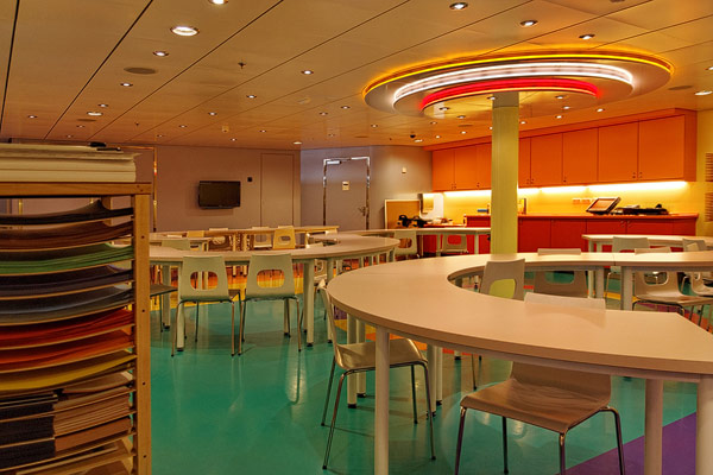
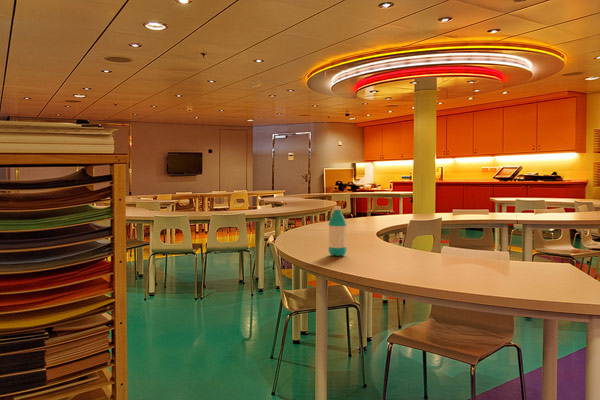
+ water bottle [328,205,347,257]
